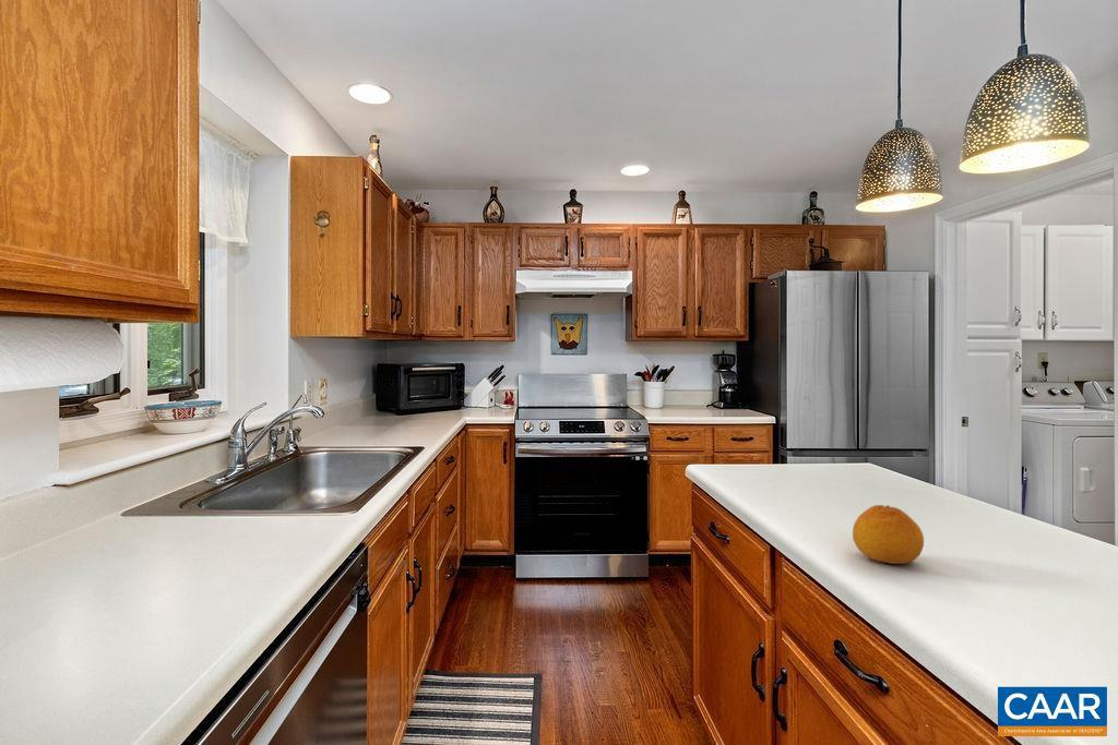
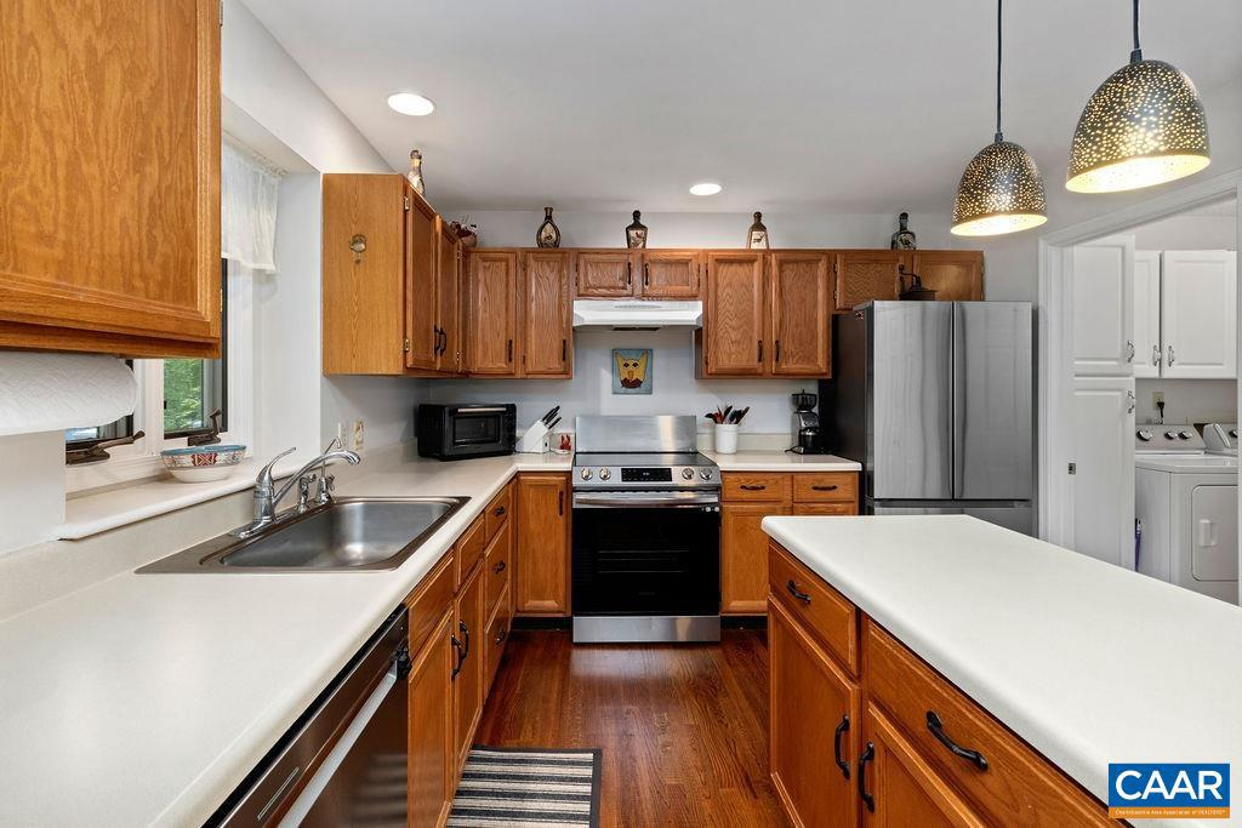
- fruit [852,504,925,565]
